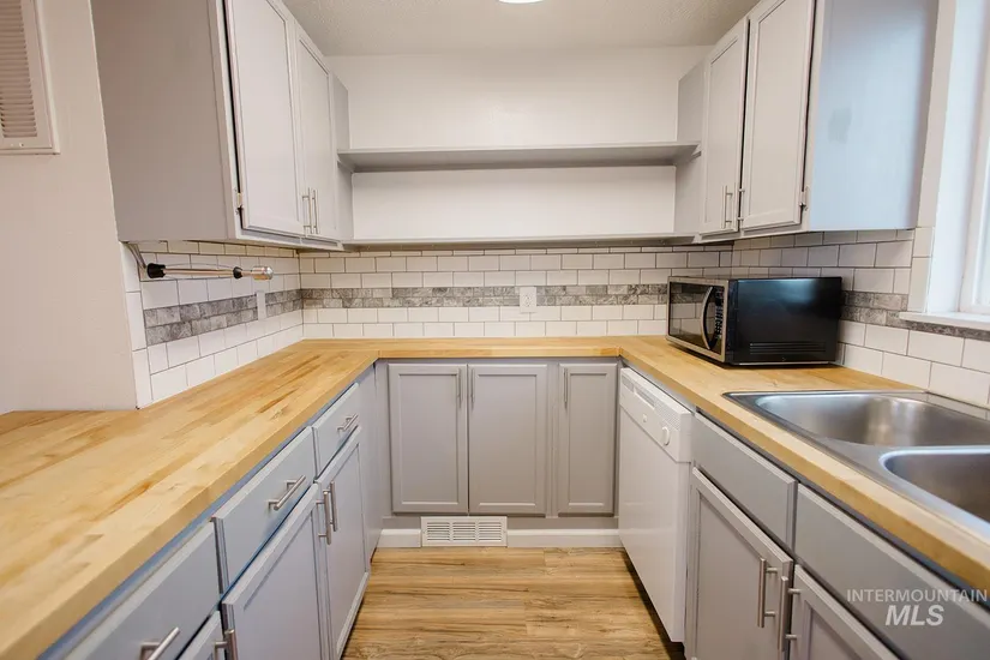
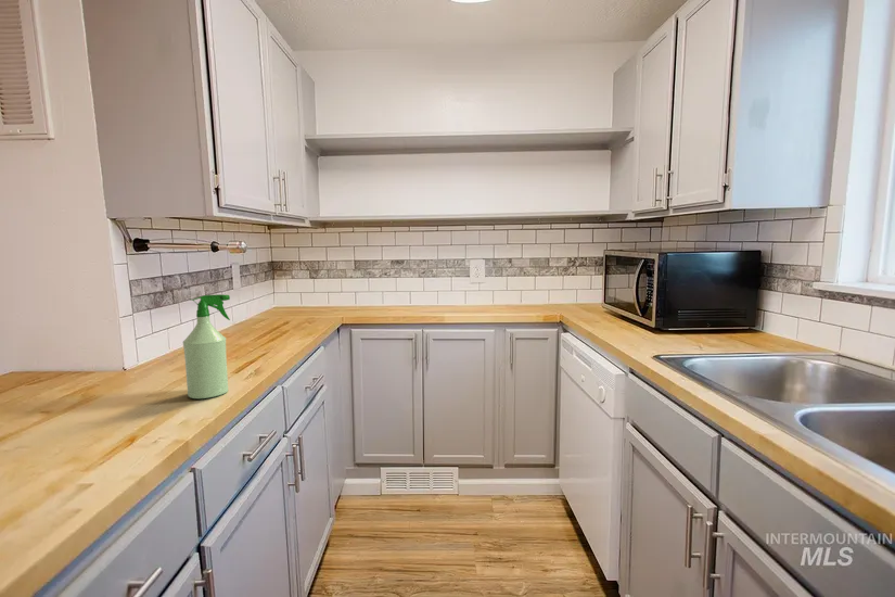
+ spray bottle [182,293,231,399]
